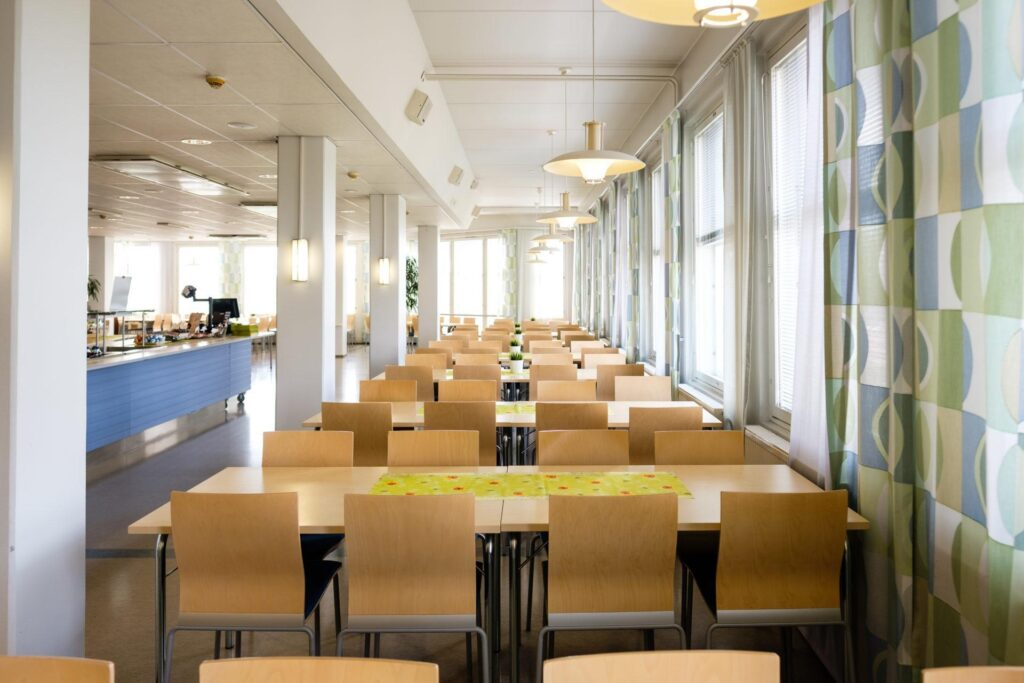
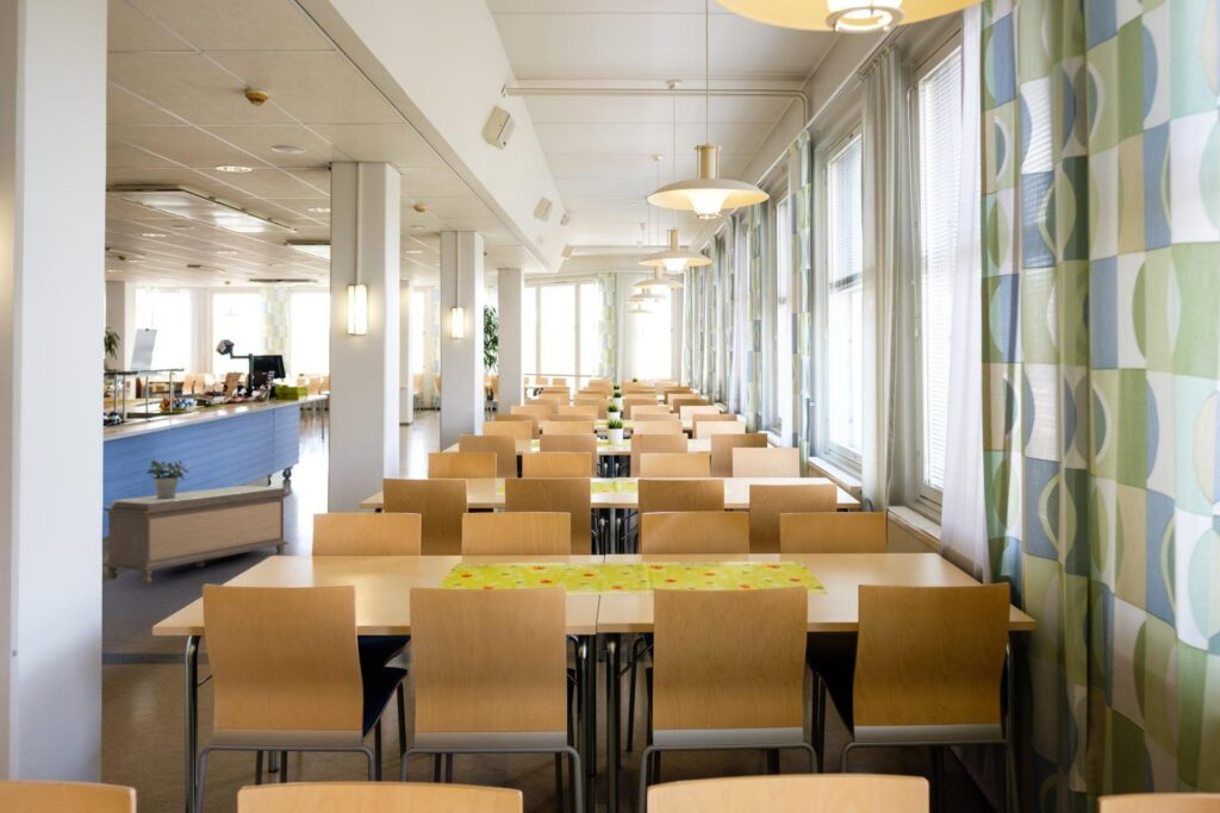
+ bench [101,484,290,584]
+ potted plant [145,459,191,499]
